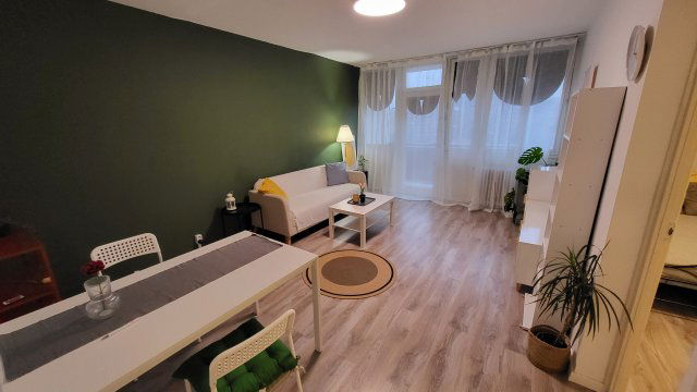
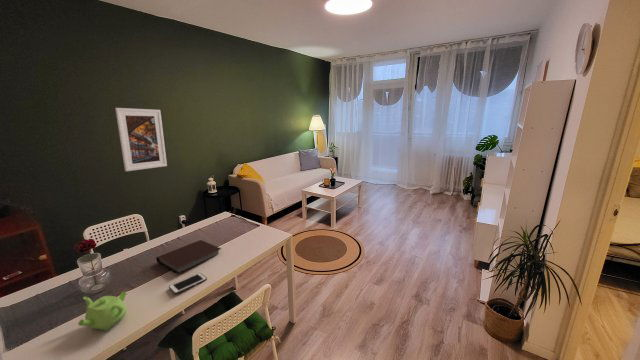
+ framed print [114,107,168,172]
+ cell phone [168,272,208,295]
+ notebook [155,239,222,275]
+ teapot [77,291,128,332]
